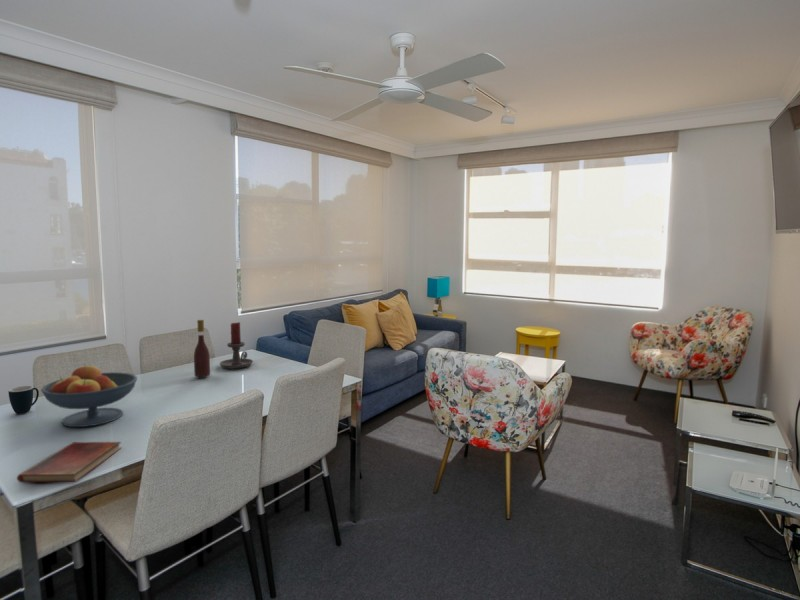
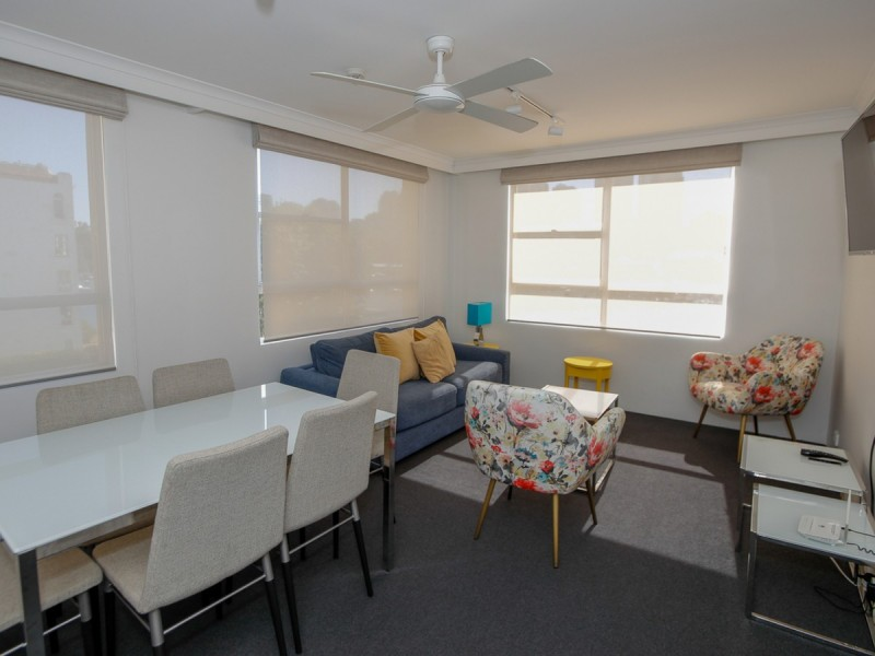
- candle holder [219,321,254,369]
- diary [16,441,122,483]
- mug [7,385,40,415]
- wine bottle [193,319,211,378]
- fruit bowl [40,363,138,428]
